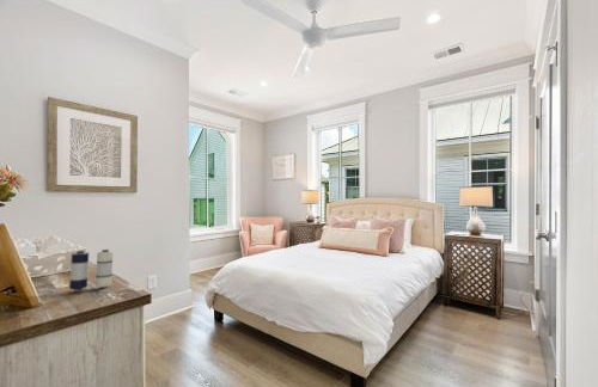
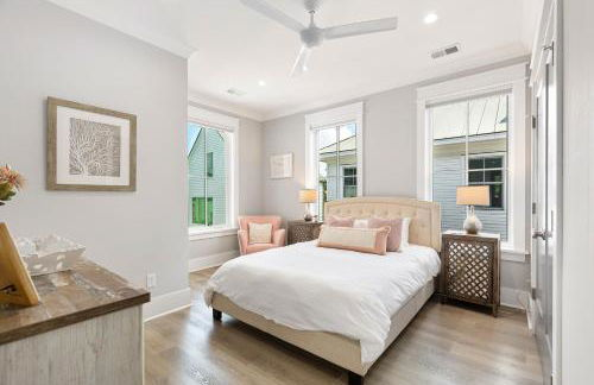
- candle [44,248,115,301]
